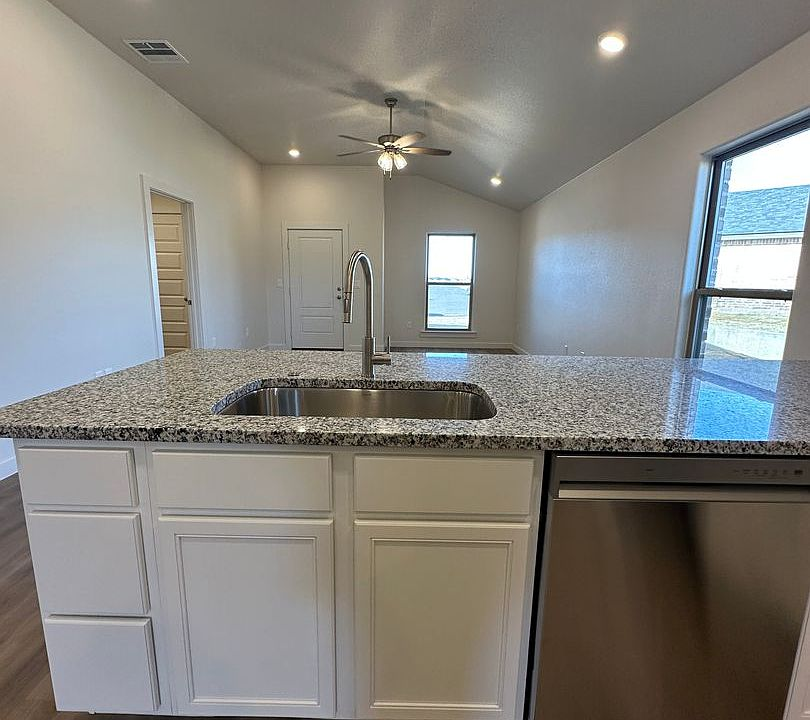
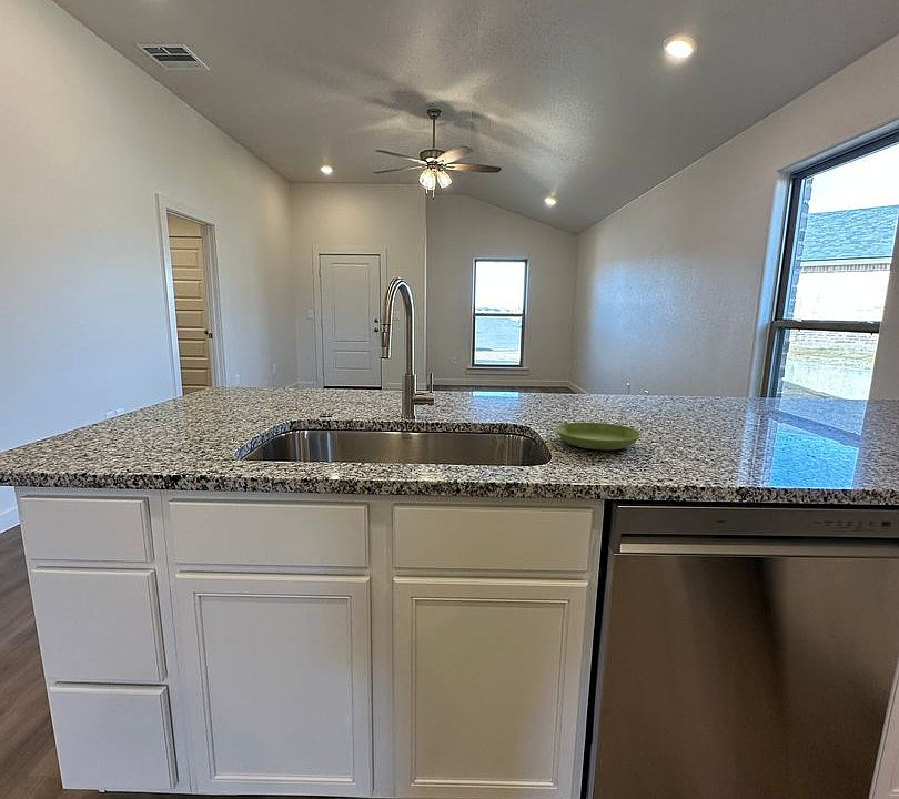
+ saucer [555,422,642,451]
